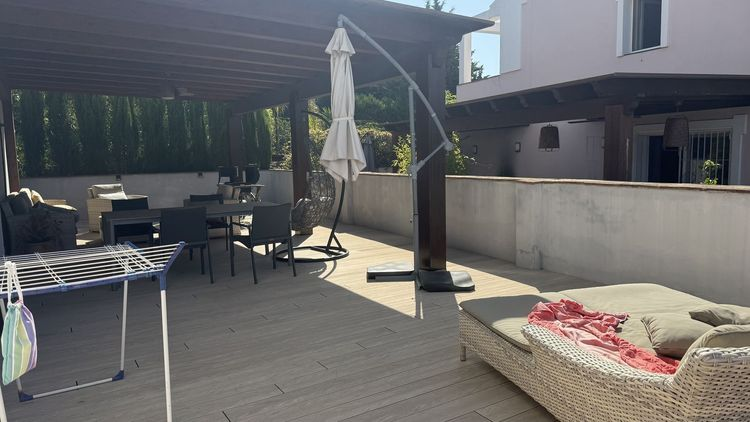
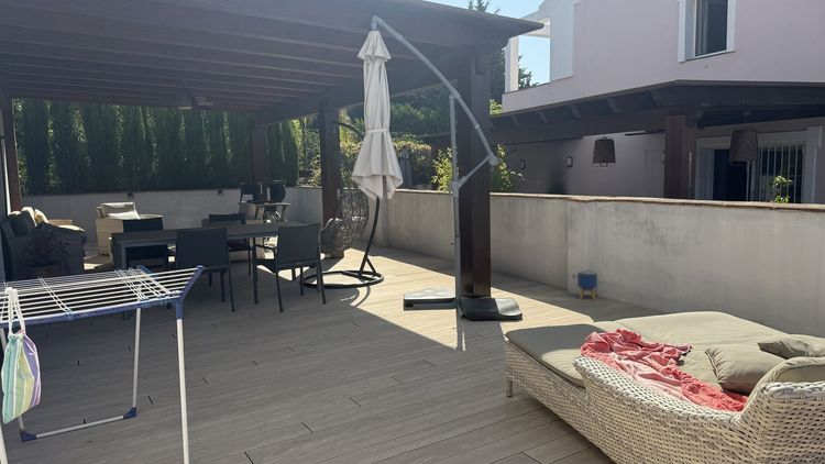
+ planter [576,269,598,300]
